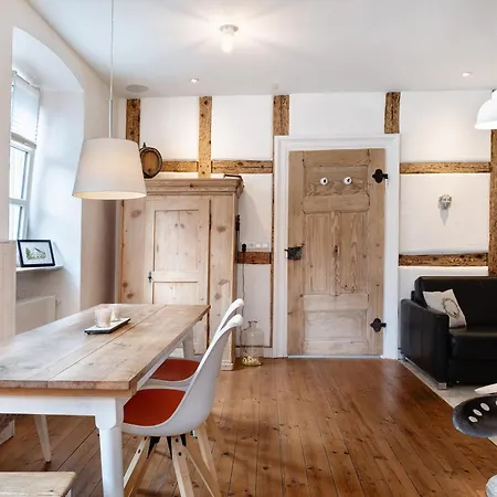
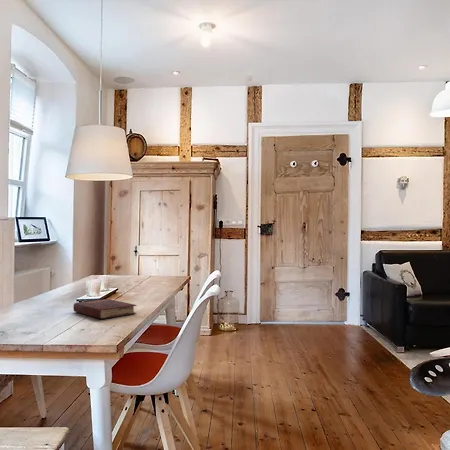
+ hardback book [72,298,138,320]
